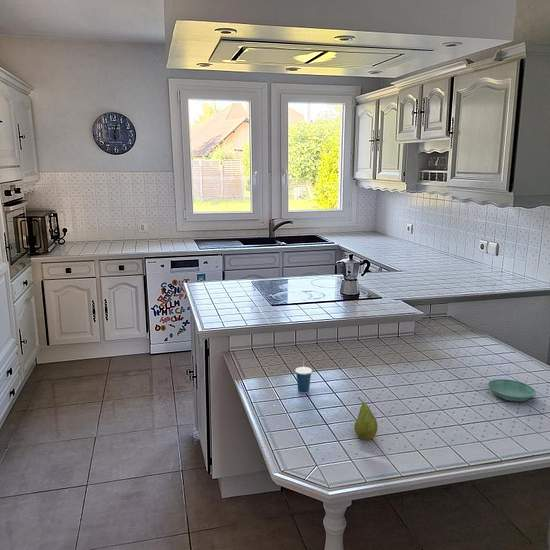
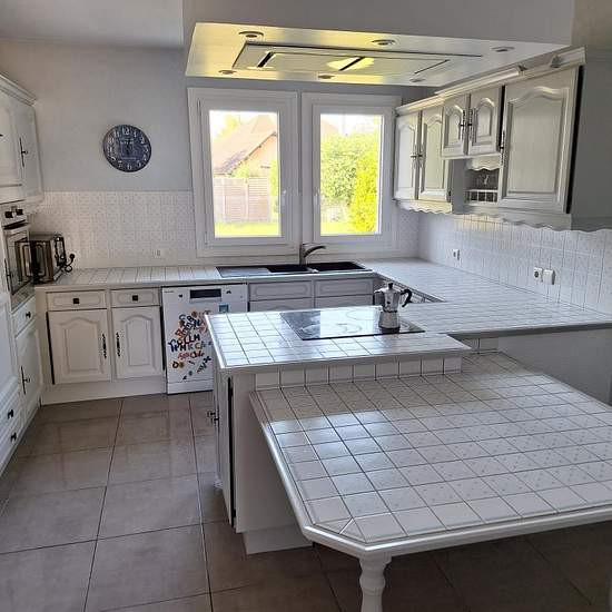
- fruit [354,397,379,441]
- saucer [487,378,536,402]
- cup [294,359,313,394]
